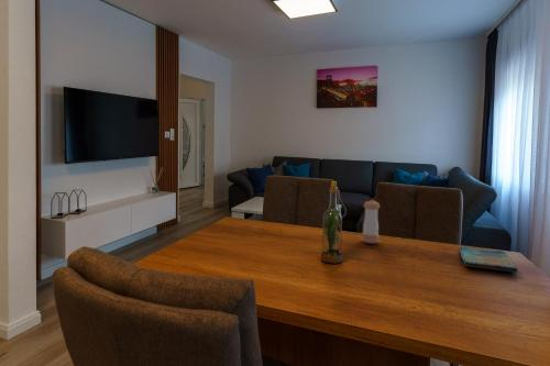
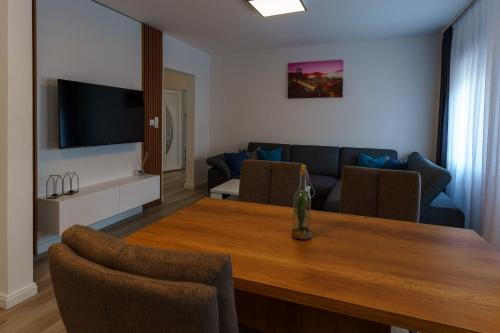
- dish towel [458,246,518,274]
- pepper shaker [361,199,381,244]
